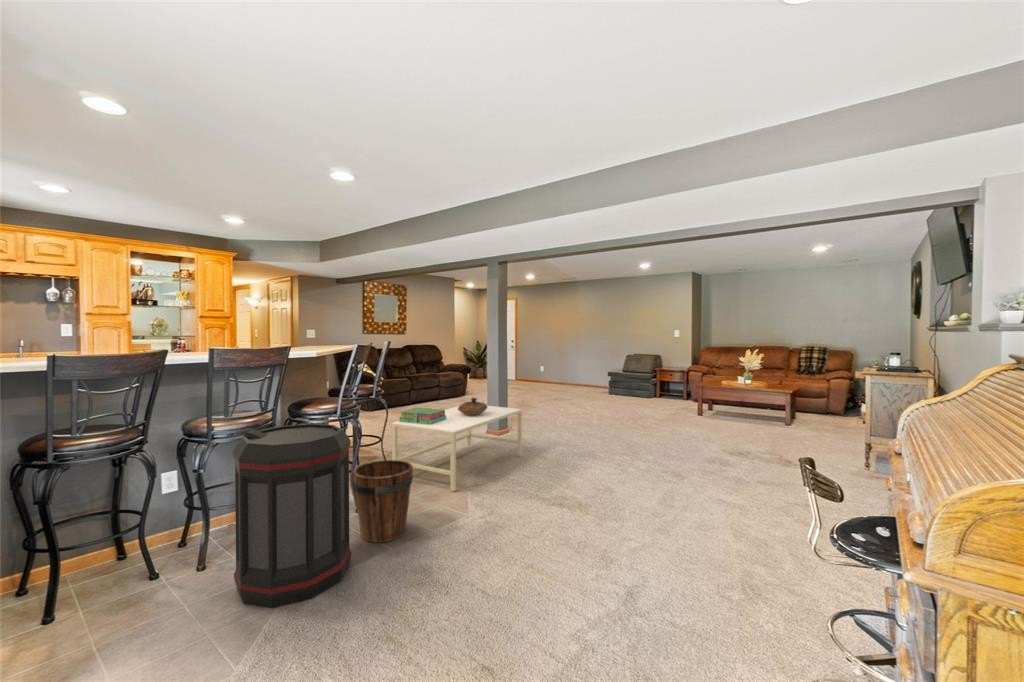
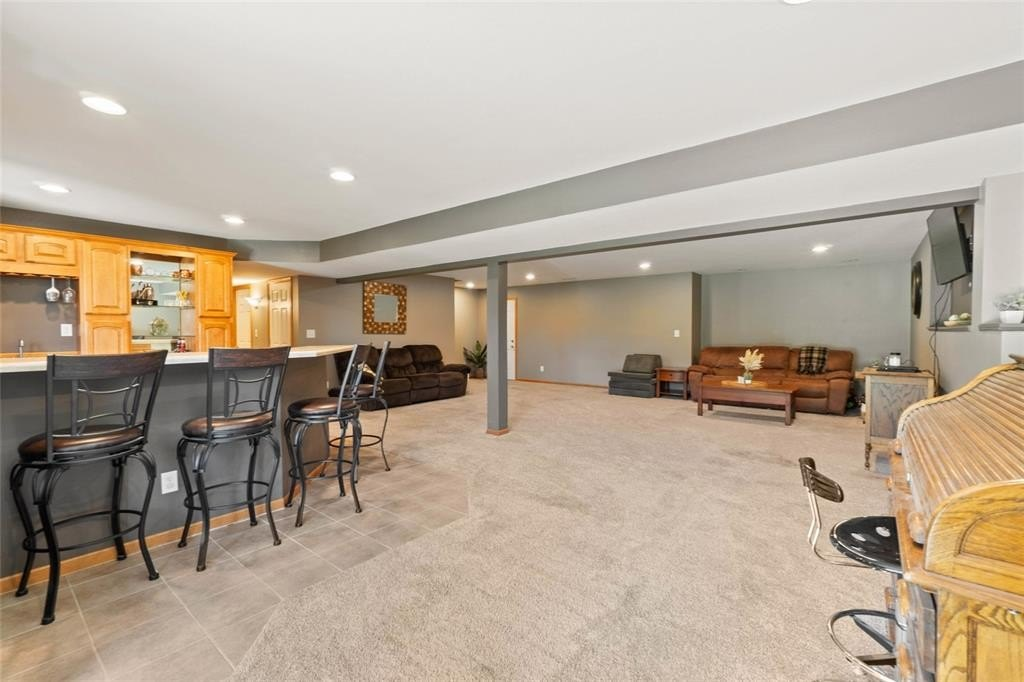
- coffee table [391,405,523,492]
- trash can [232,423,352,609]
- decorative bowl [458,397,488,415]
- stack of books [398,407,446,425]
- bucket [352,459,414,544]
